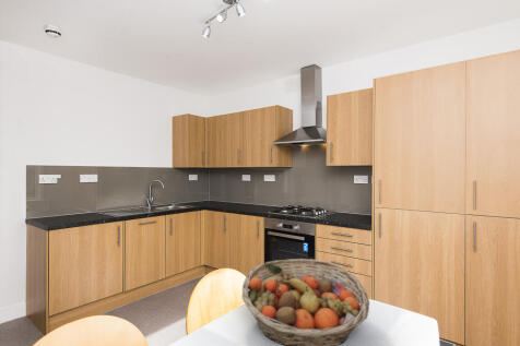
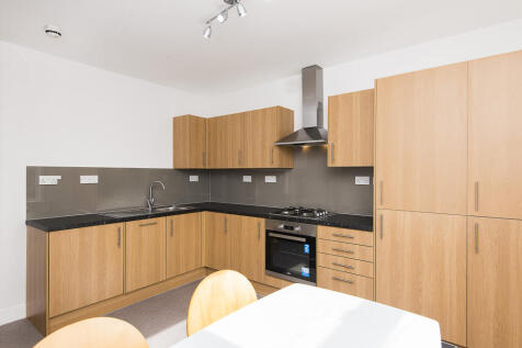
- fruit basket [241,258,370,346]
